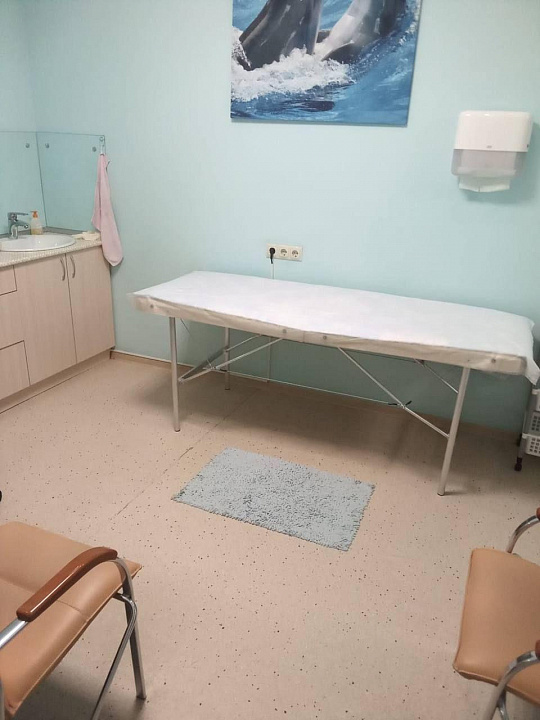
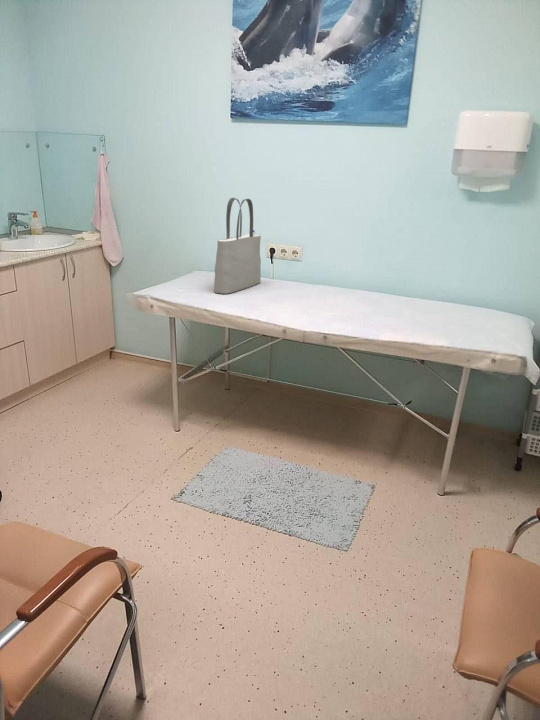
+ tote bag [213,197,262,295]
